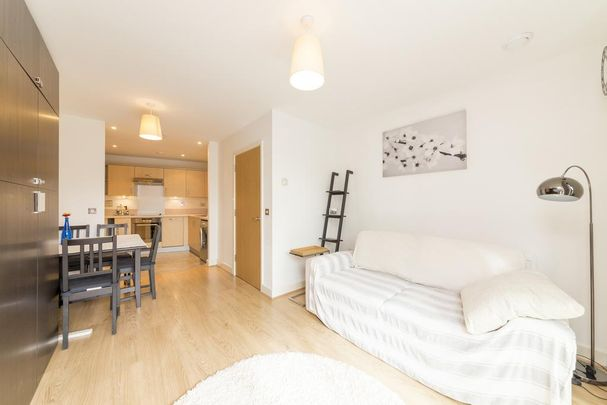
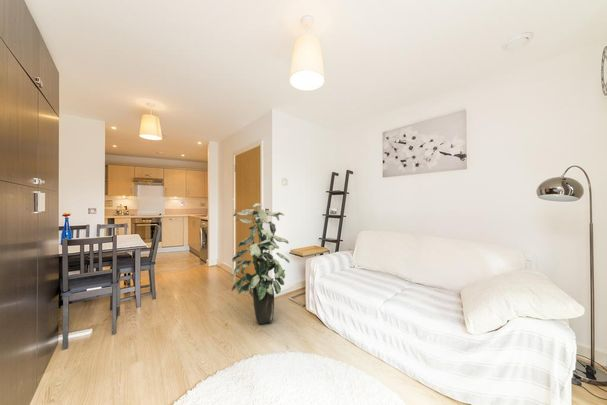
+ indoor plant [231,202,290,325]
